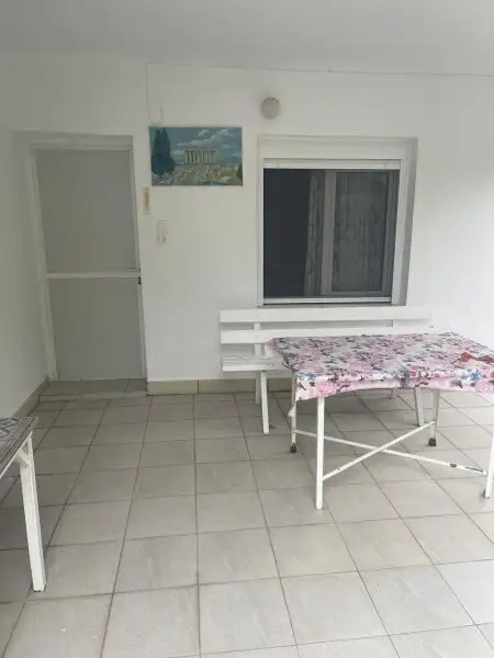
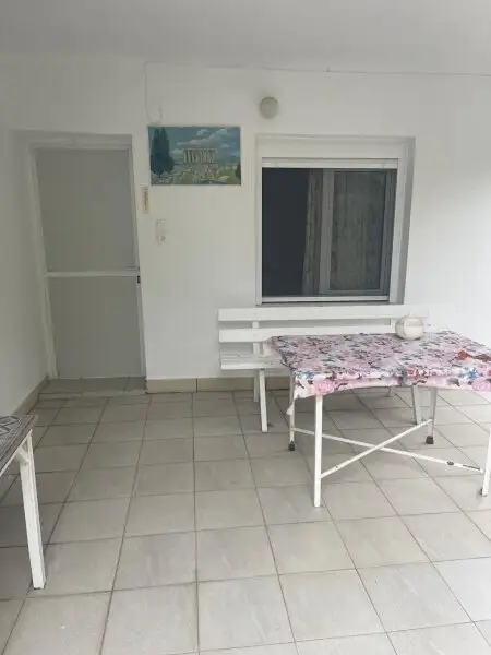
+ teapot [394,310,426,341]
